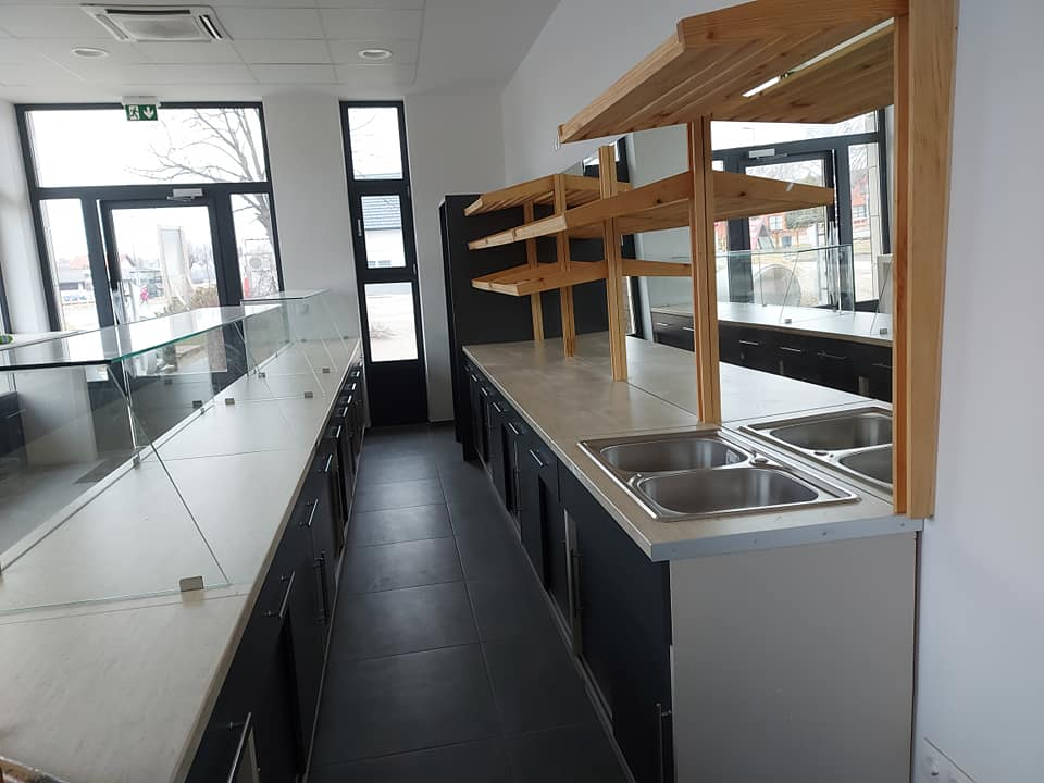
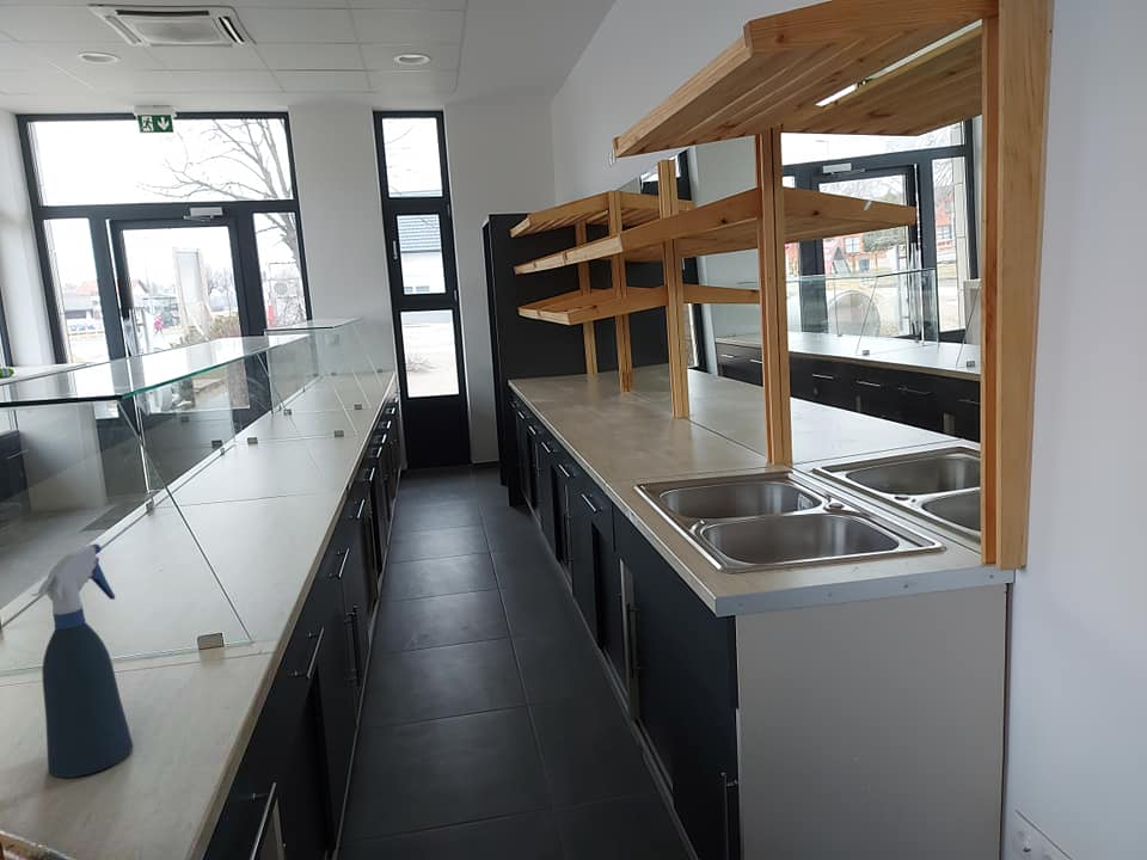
+ spray bottle [31,542,134,779]
